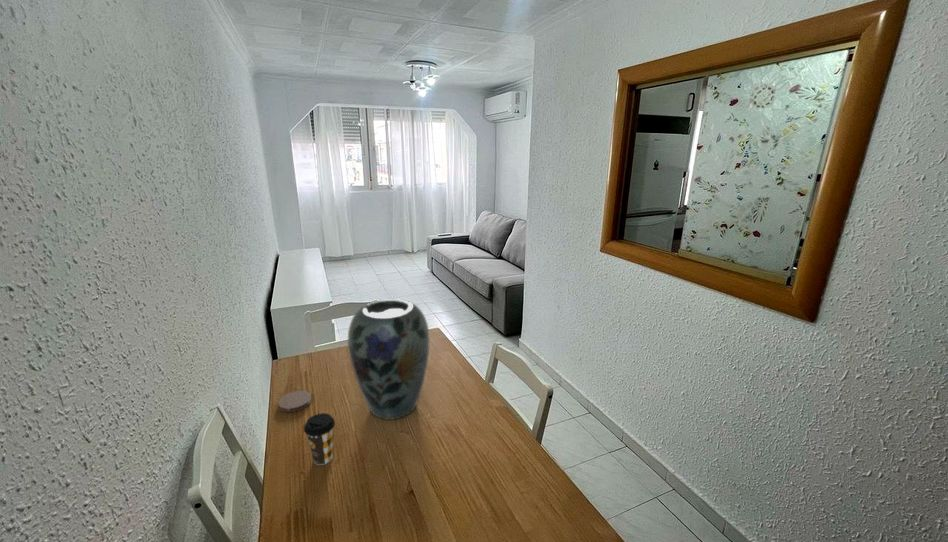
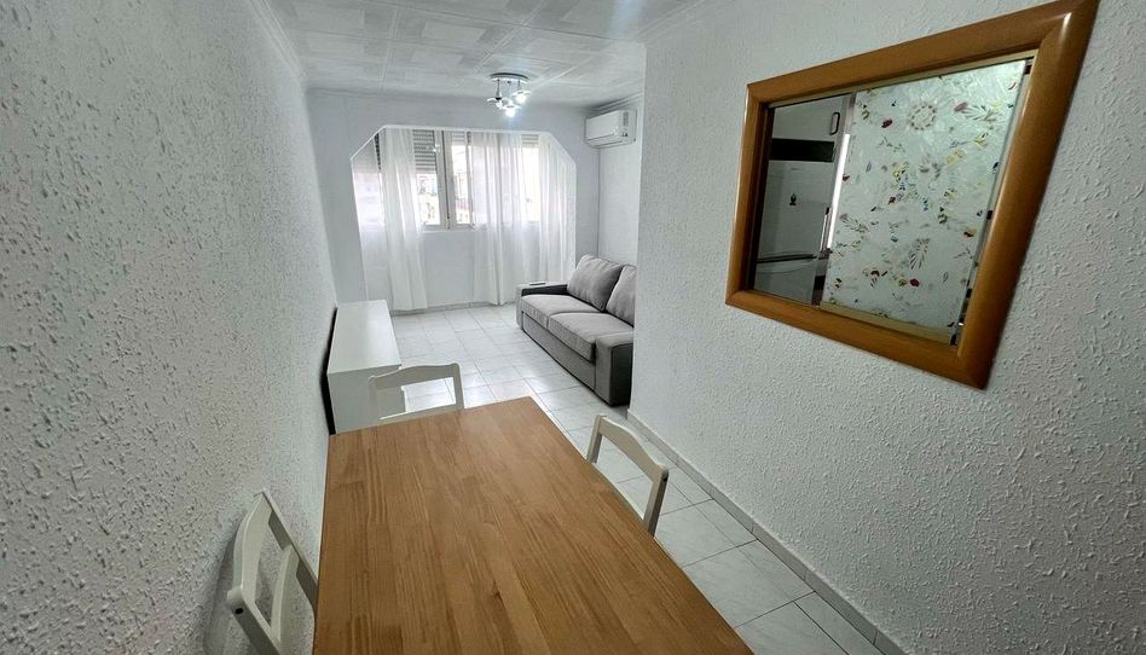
- vase [347,298,431,421]
- coffee cup [303,412,336,466]
- coaster [277,390,312,413]
